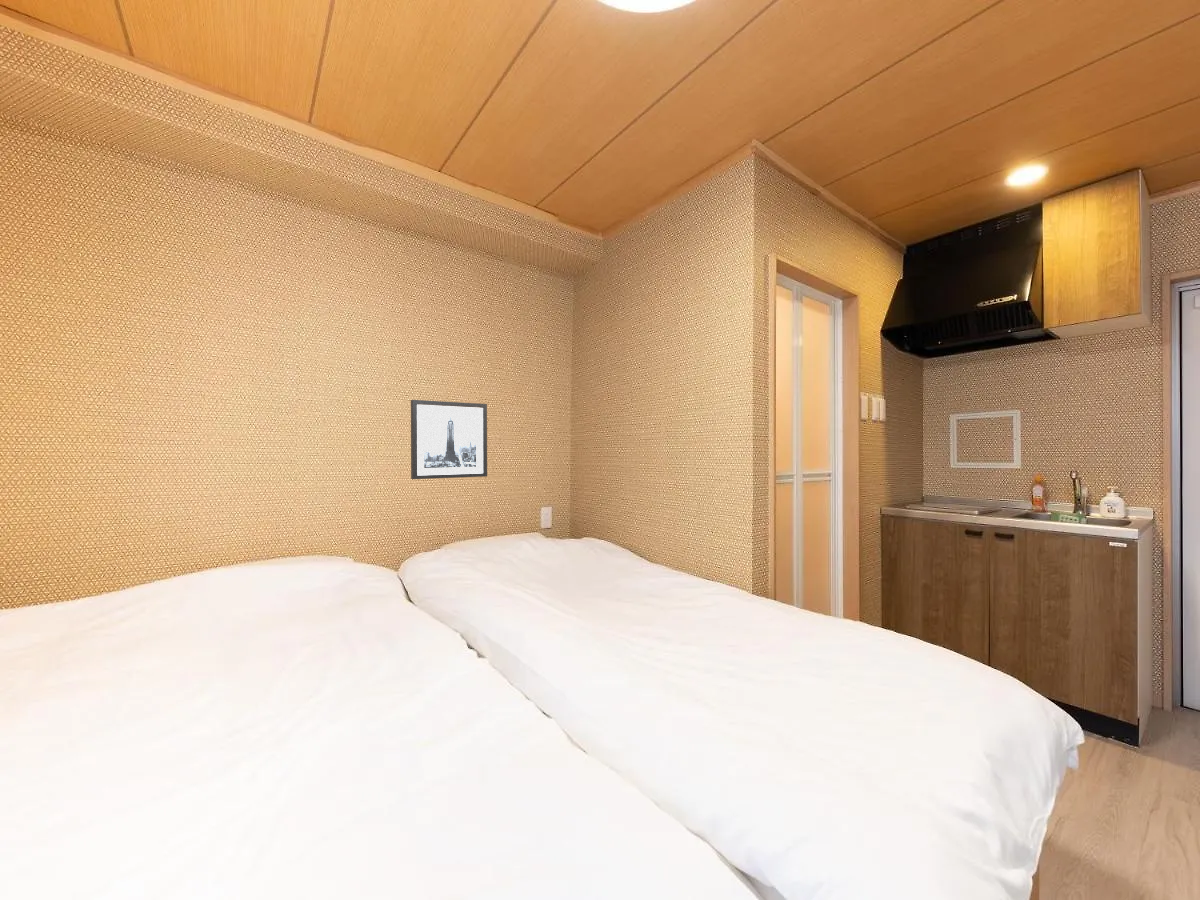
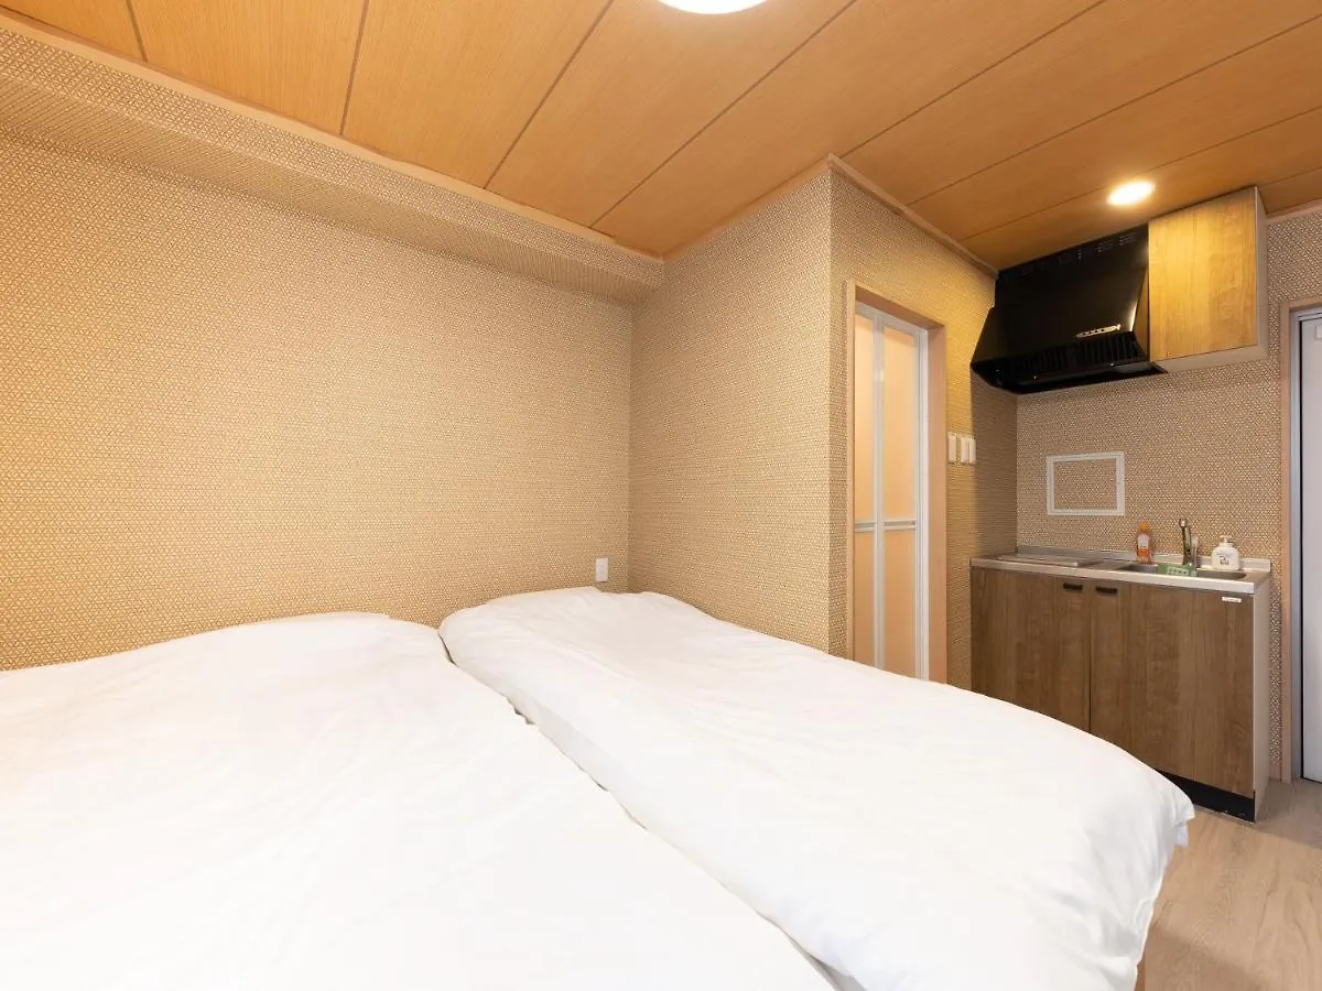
- wall art [410,399,488,480]
